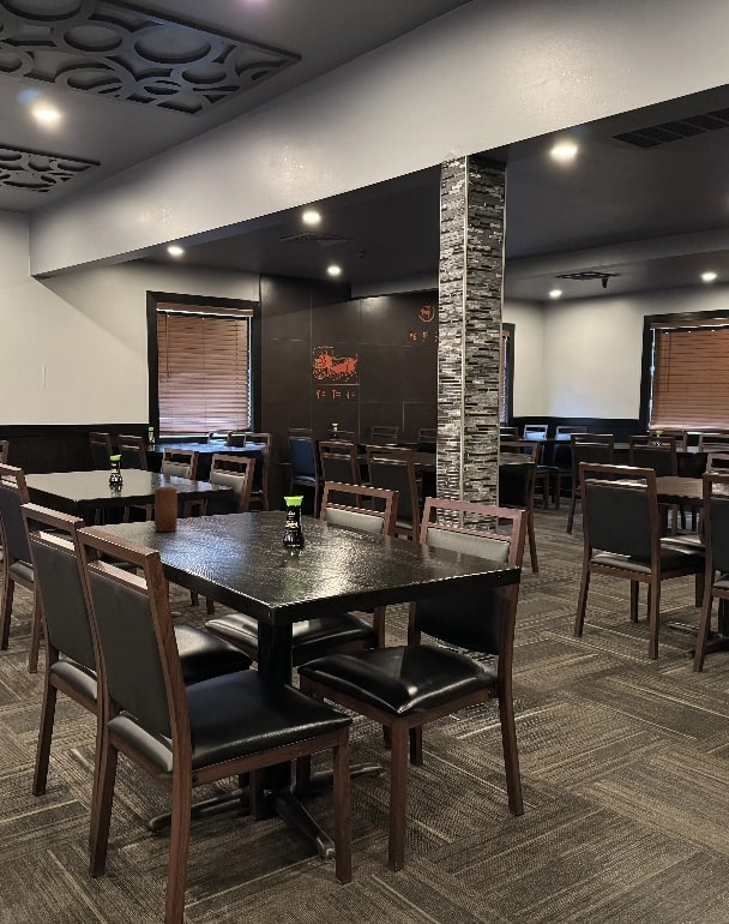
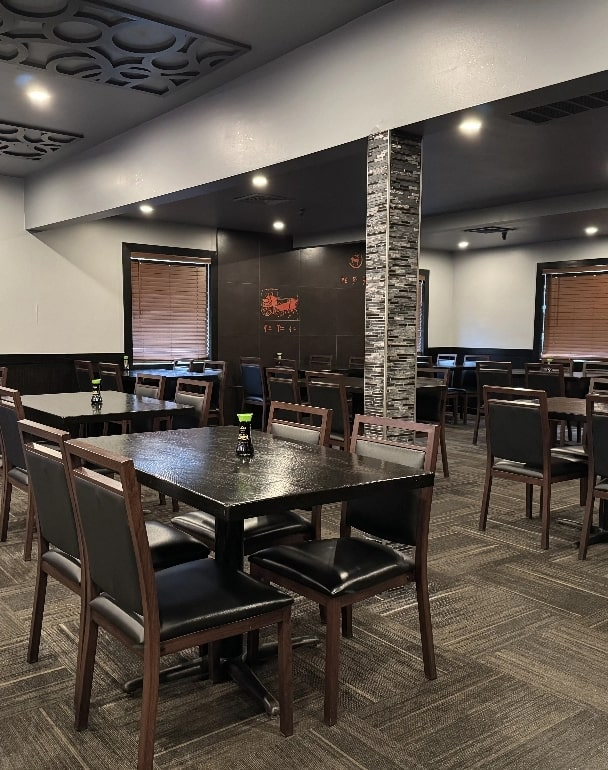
- candle [153,486,179,533]
